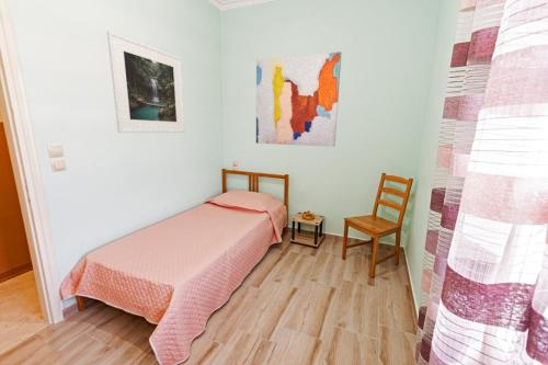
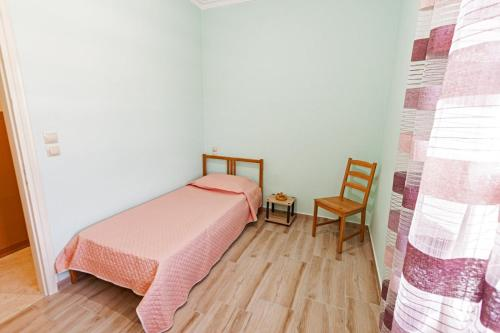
- wall art [255,50,342,148]
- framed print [106,30,186,134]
